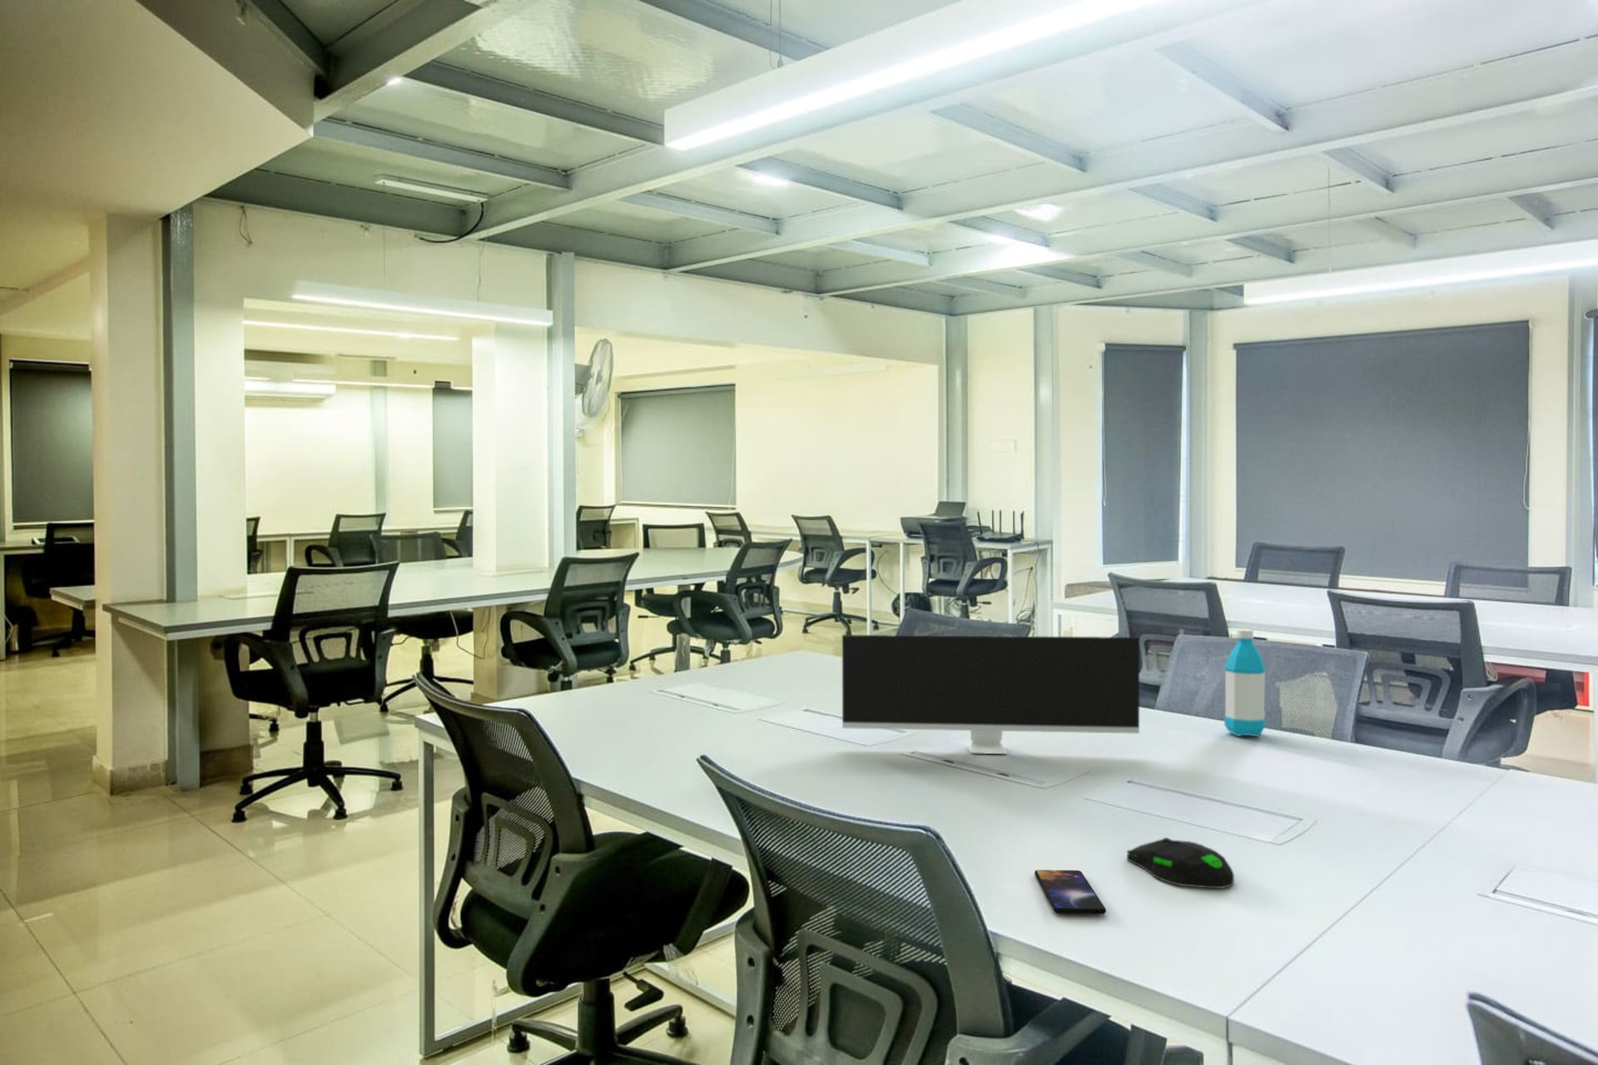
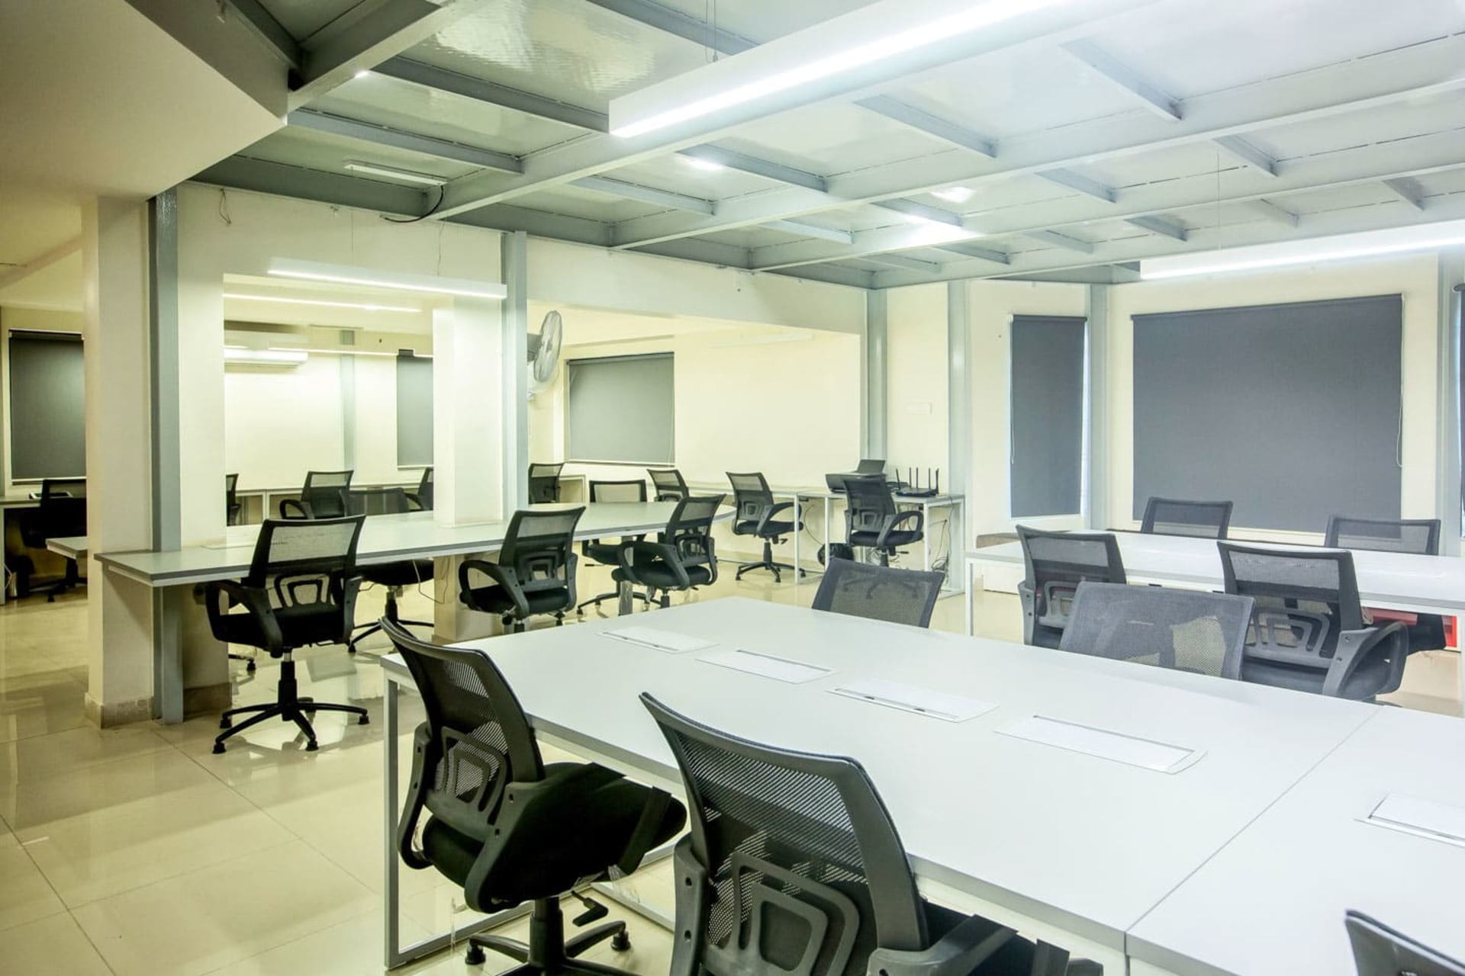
- monitor [842,634,1140,755]
- computer mouse [1126,837,1235,889]
- smartphone [1033,869,1107,914]
- water bottle [1223,628,1266,737]
